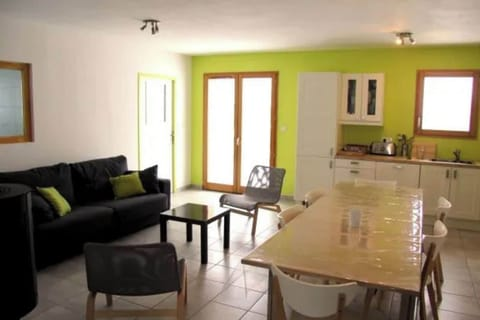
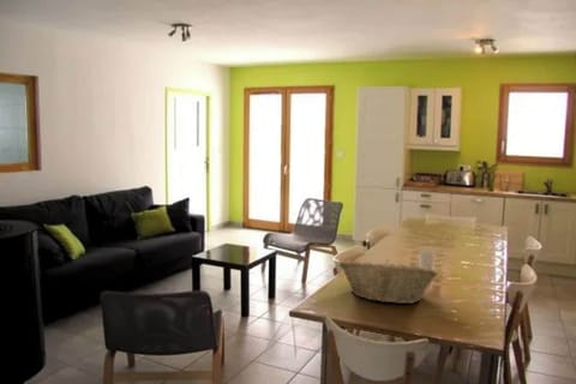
+ fruit basket [337,259,438,305]
